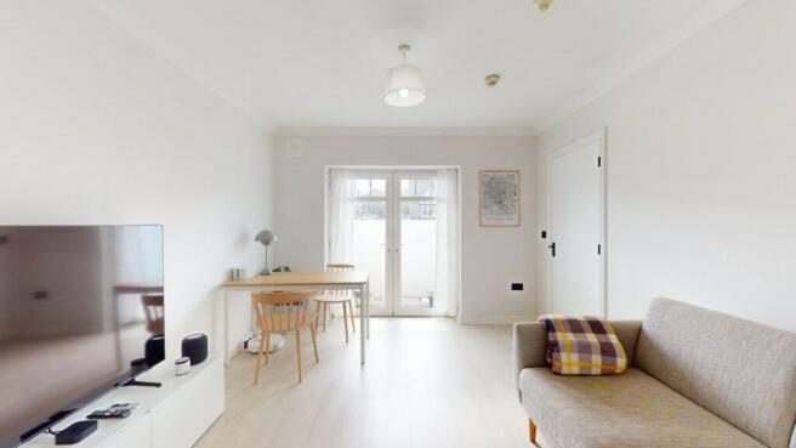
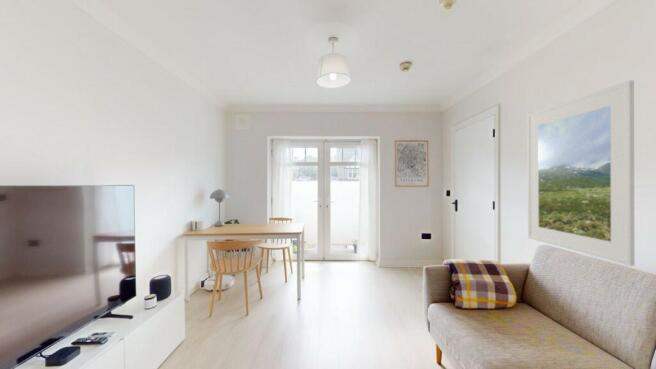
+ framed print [526,79,636,267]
